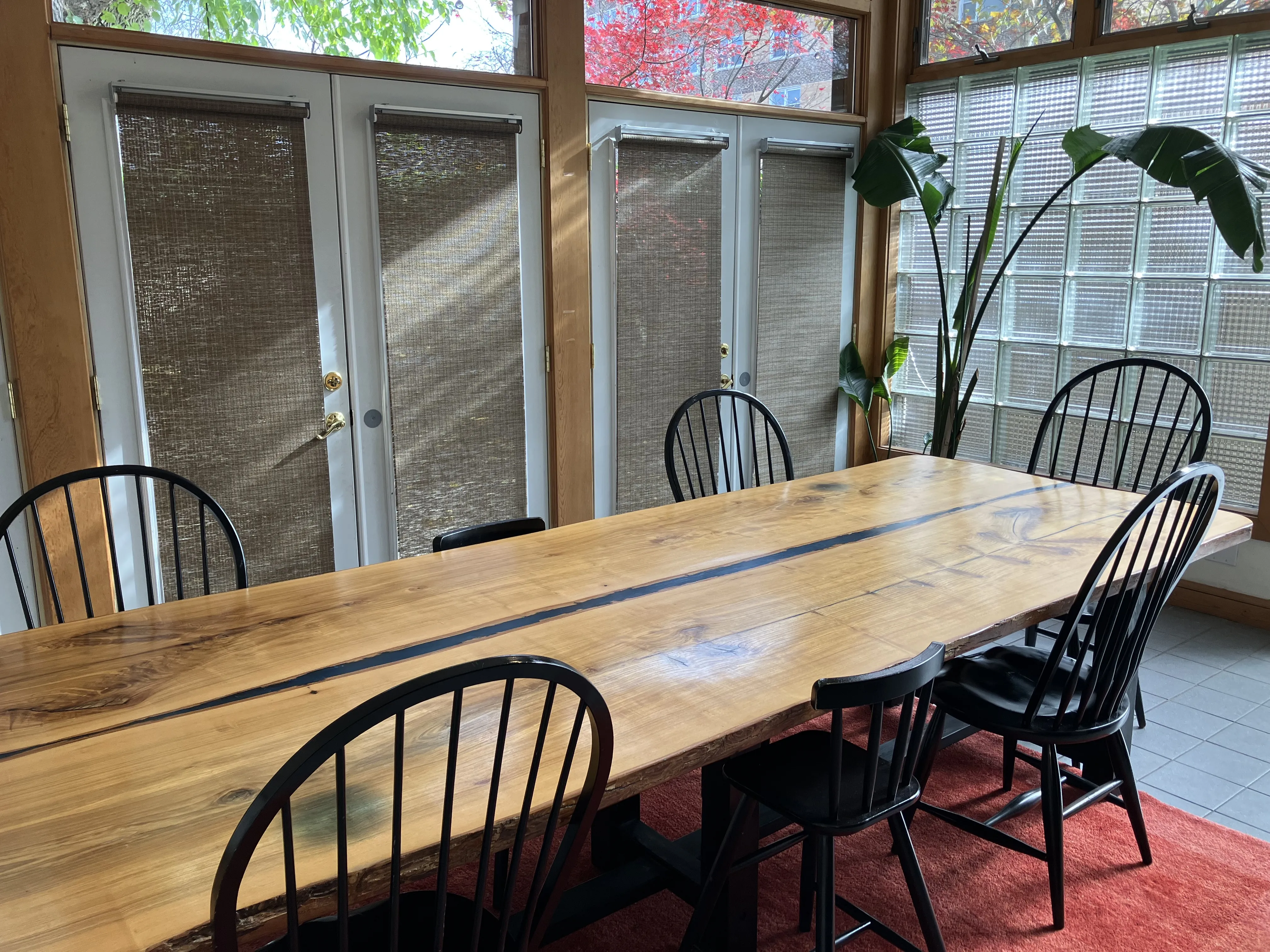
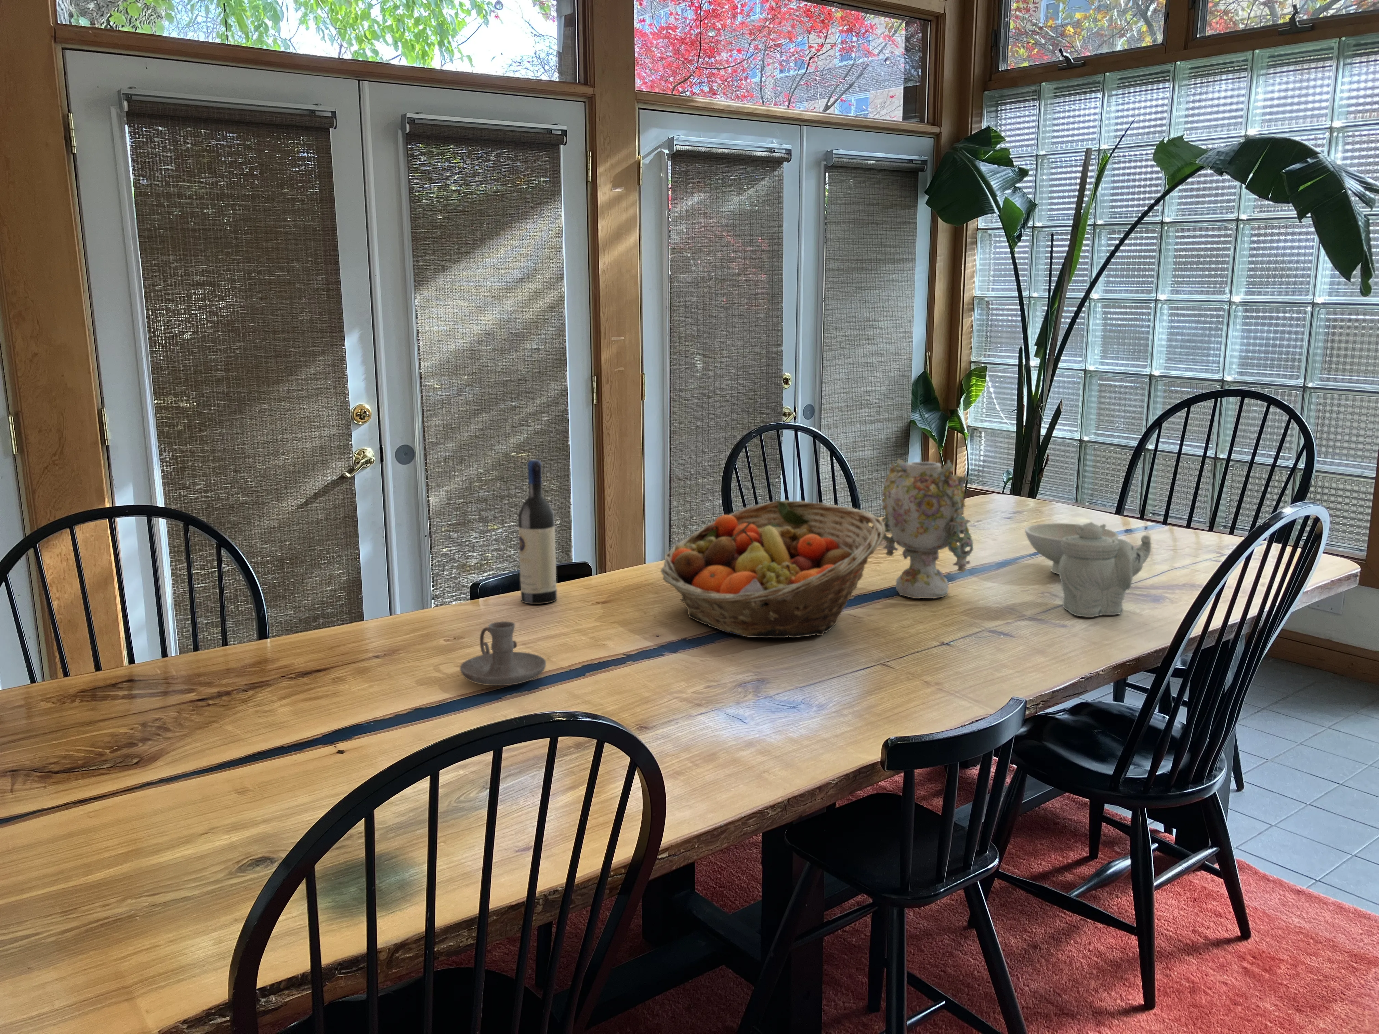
+ fruit basket [660,500,885,638]
+ candle holder [459,621,546,686]
+ vase [881,458,974,598]
+ wine bottle [518,459,557,604]
+ bowl [1024,522,1119,575]
+ teapot [1059,521,1151,617]
